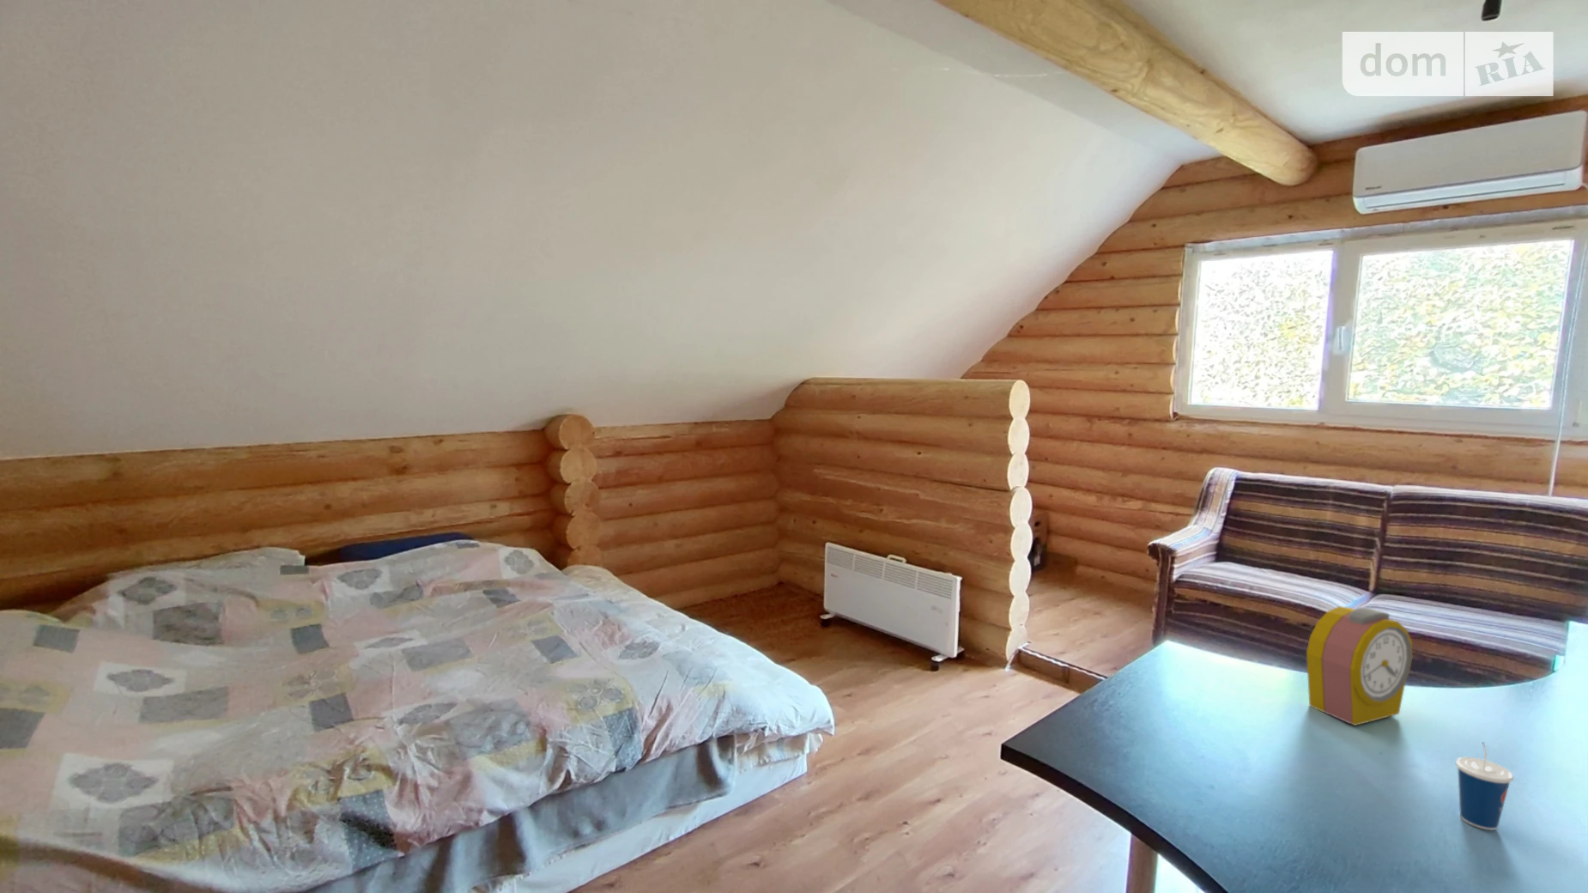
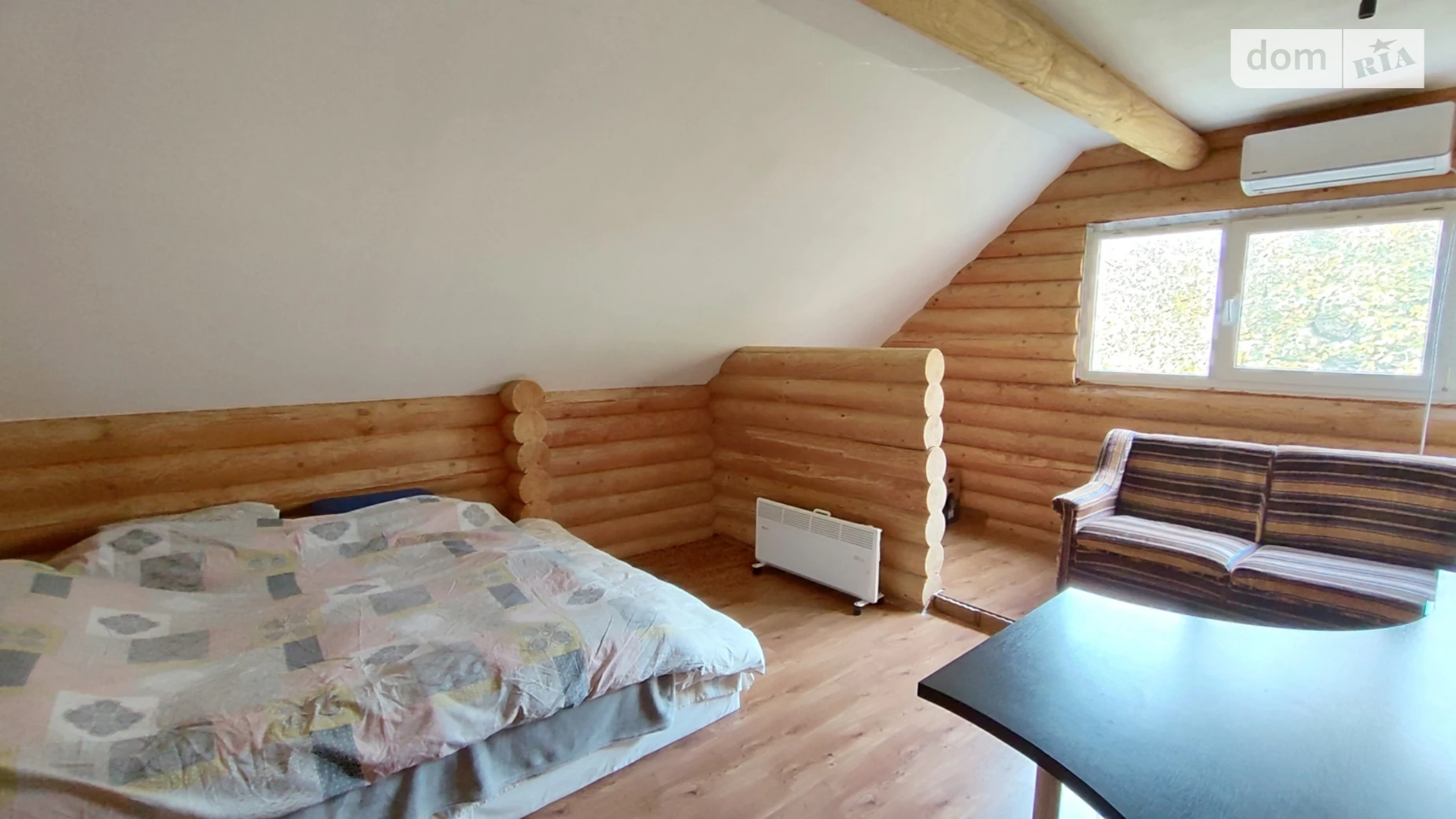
- cup [1455,741,1514,831]
- alarm clock [1306,605,1412,726]
